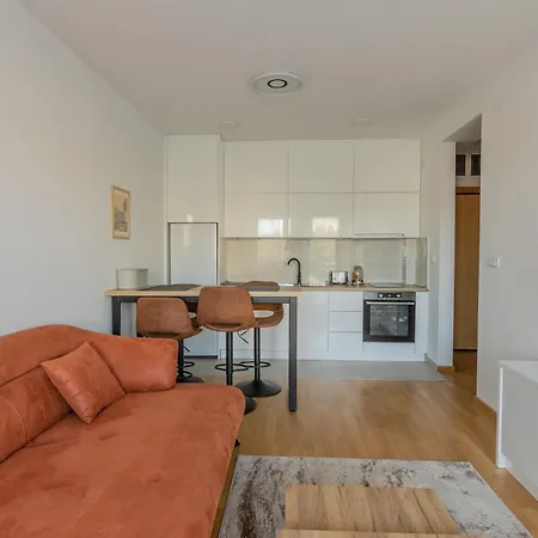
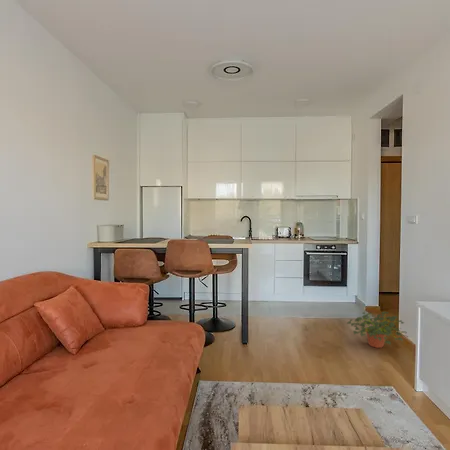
+ potted plant [346,311,409,349]
